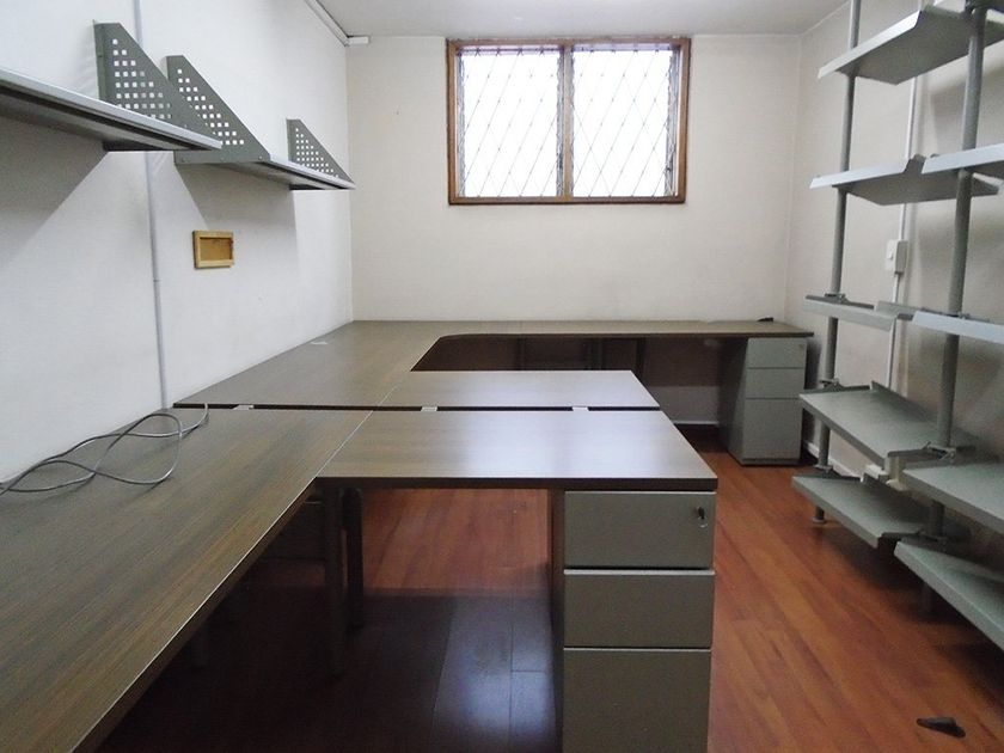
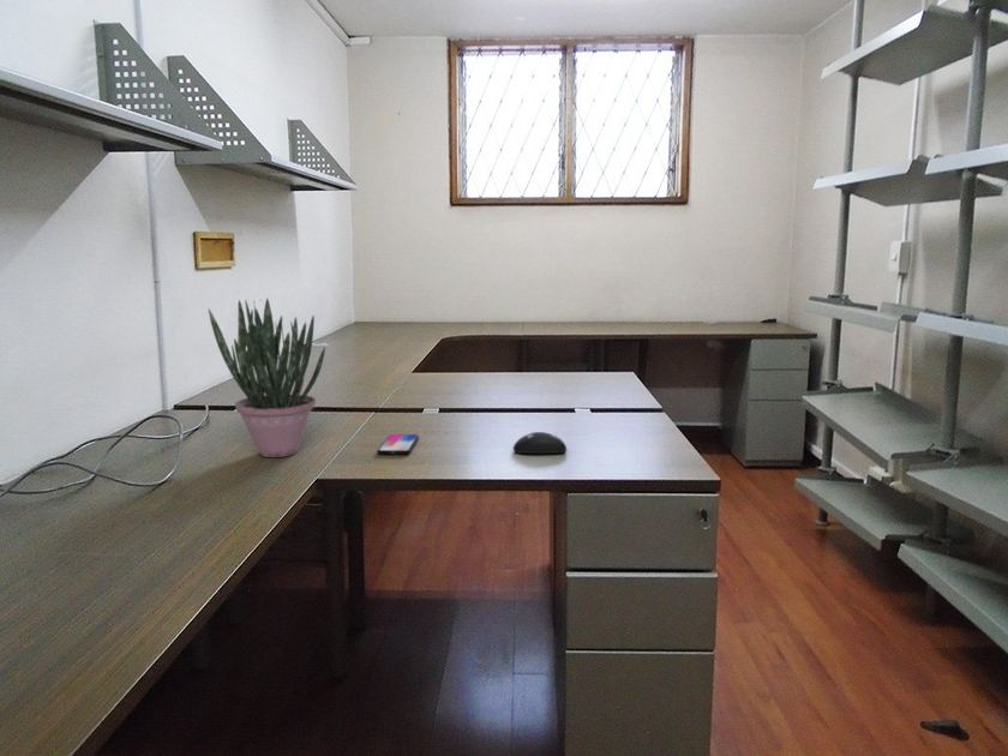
+ computer mouse [512,431,568,455]
+ smartphone [377,433,420,455]
+ potted plant [208,298,326,458]
